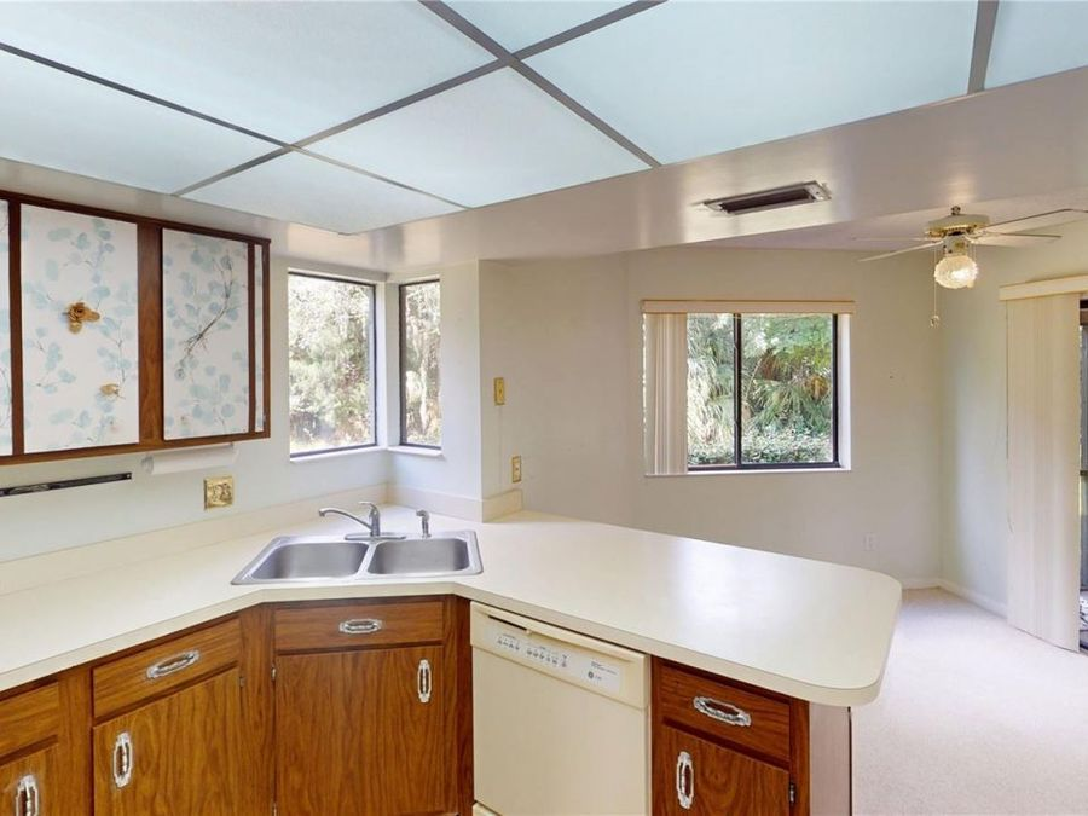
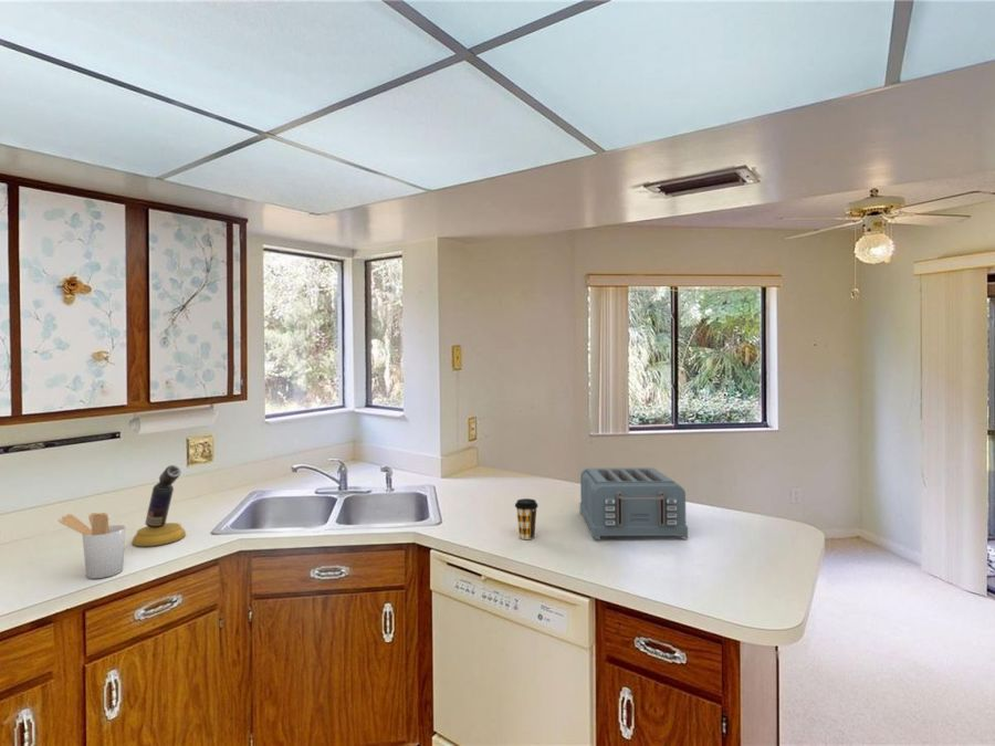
+ utensil holder [56,512,127,579]
+ spray can [132,464,187,547]
+ toaster [578,466,689,540]
+ coffee cup [514,497,540,540]
